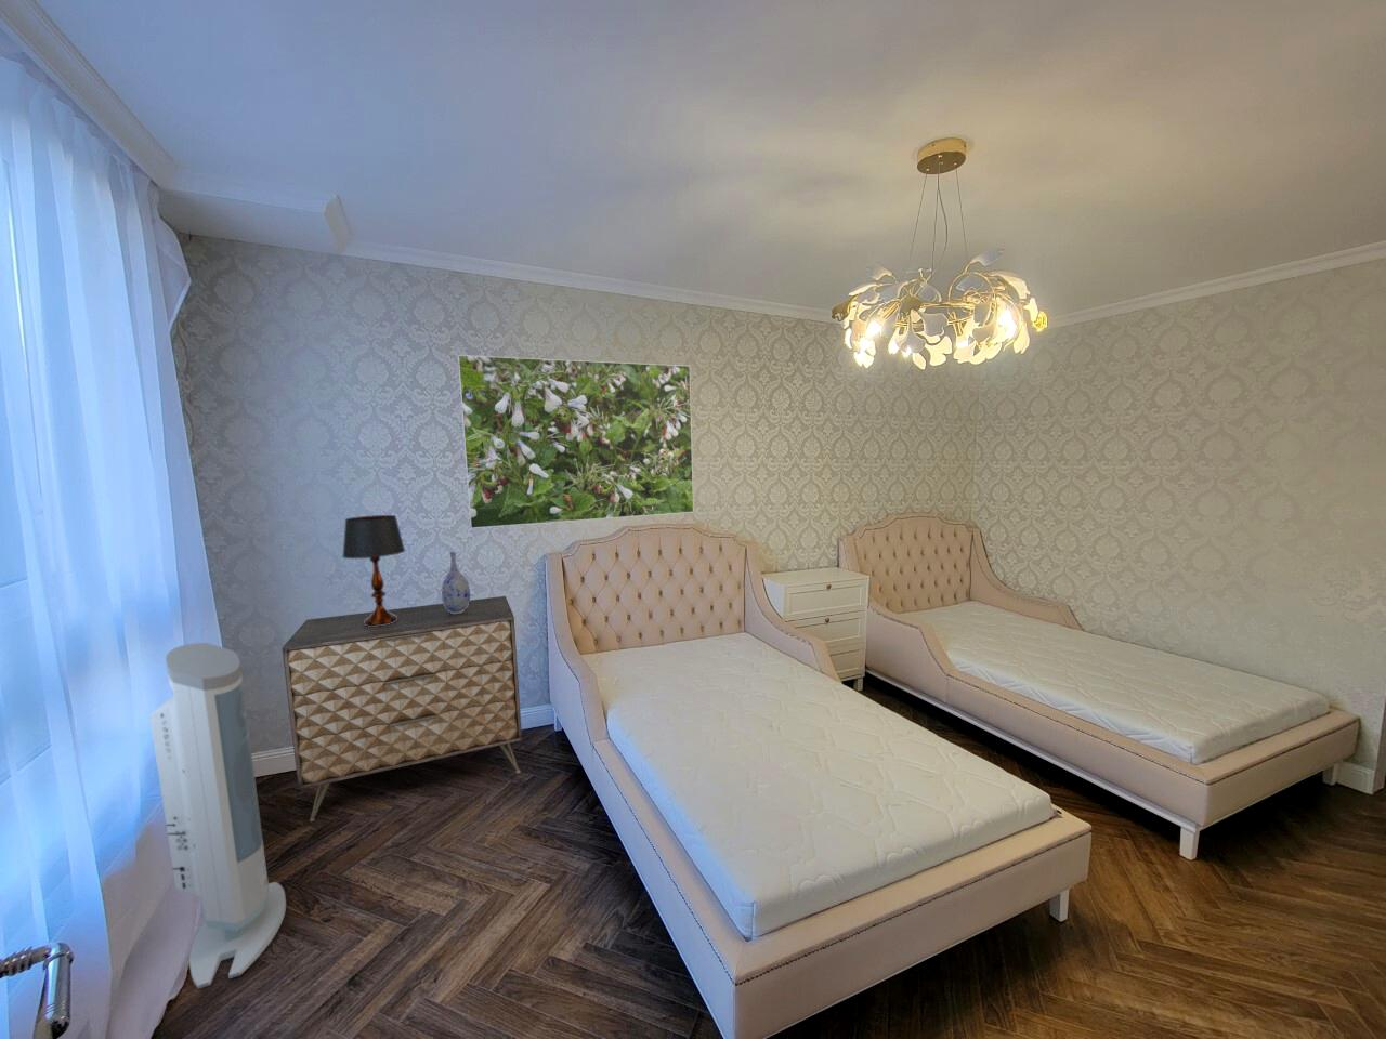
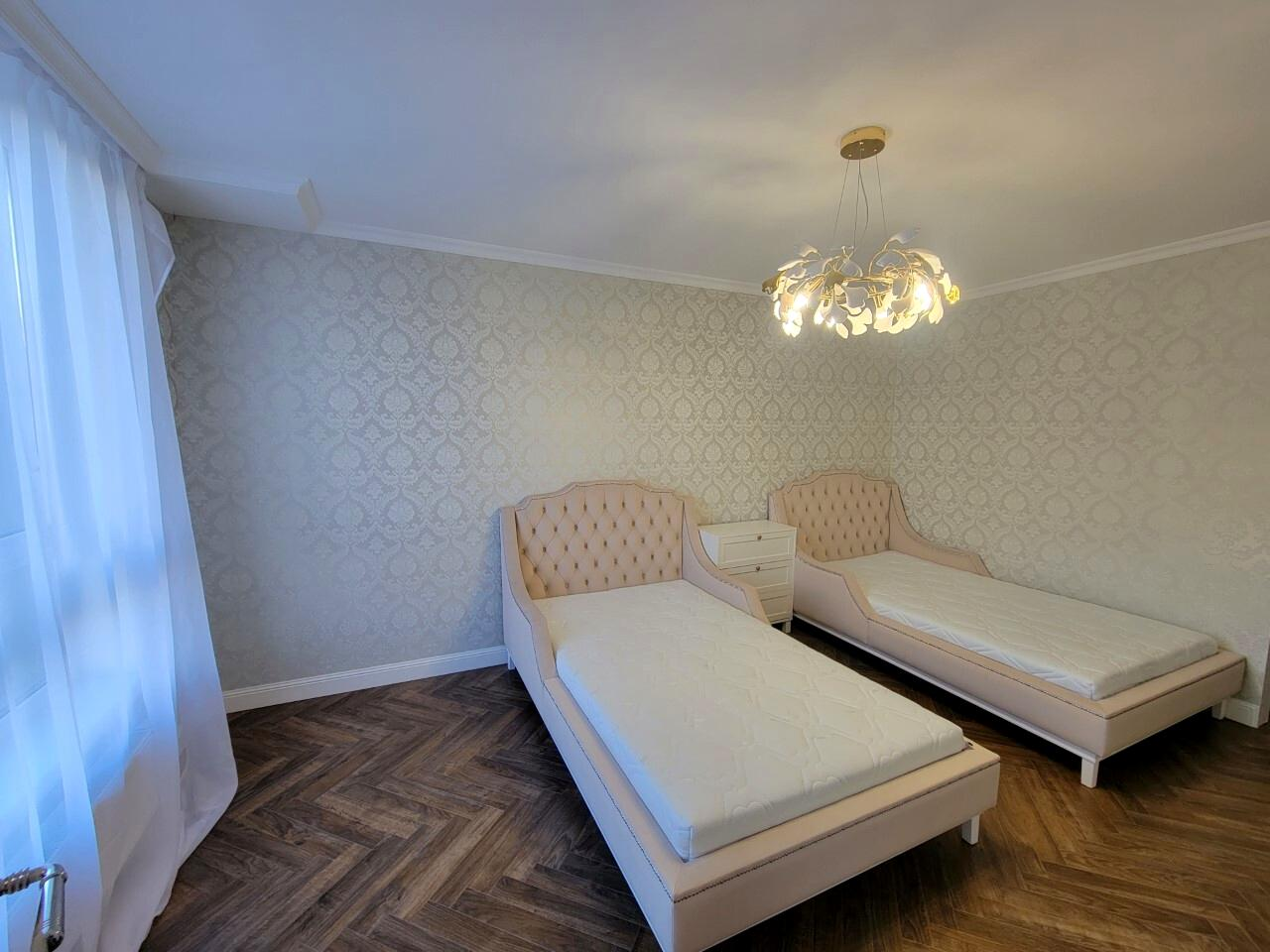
- vase [441,551,471,613]
- dresser [282,595,523,823]
- air purifier [150,642,287,989]
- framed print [457,354,695,529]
- table lamp [342,514,406,626]
